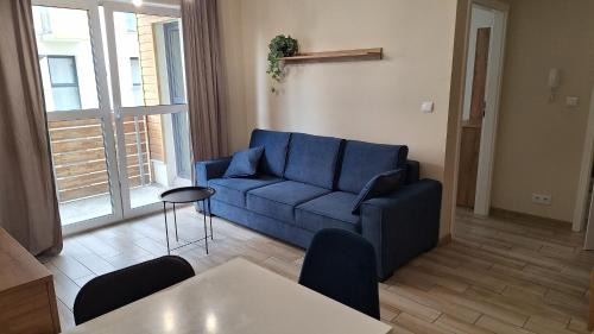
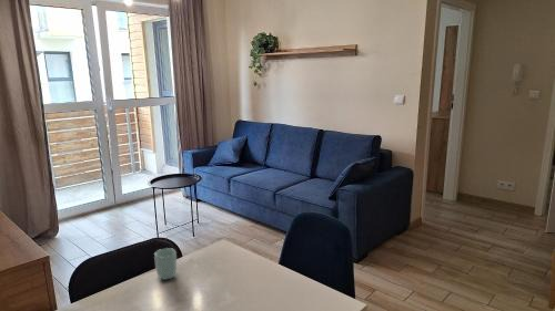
+ cup [153,247,178,281]
